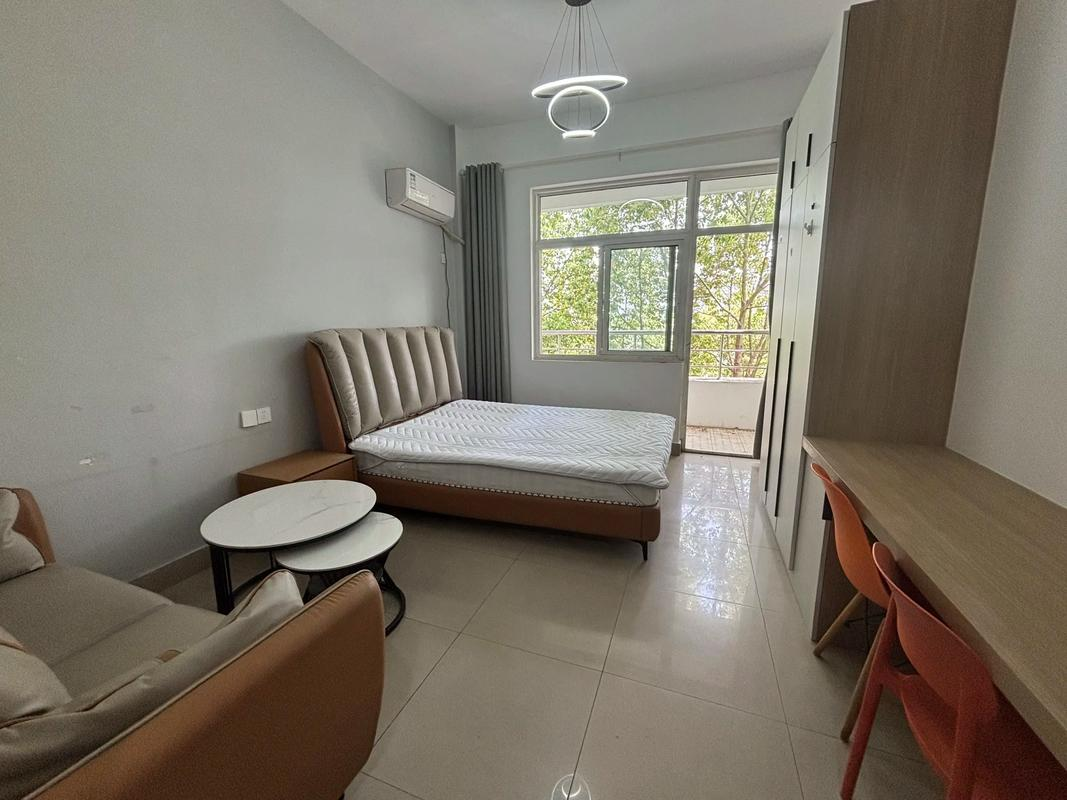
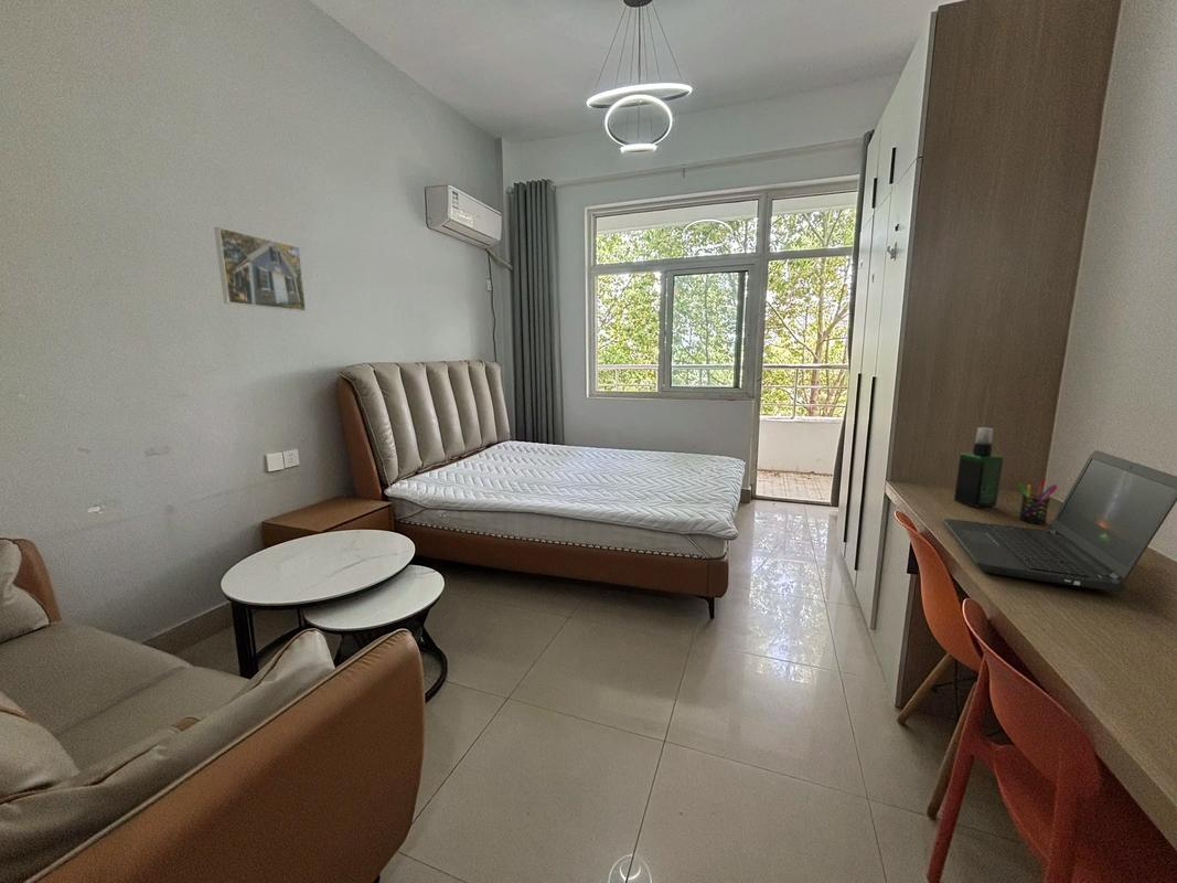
+ laptop computer [942,449,1177,594]
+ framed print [213,226,307,312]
+ spray bottle [953,426,1005,508]
+ pen holder [1017,478,1058,524]
